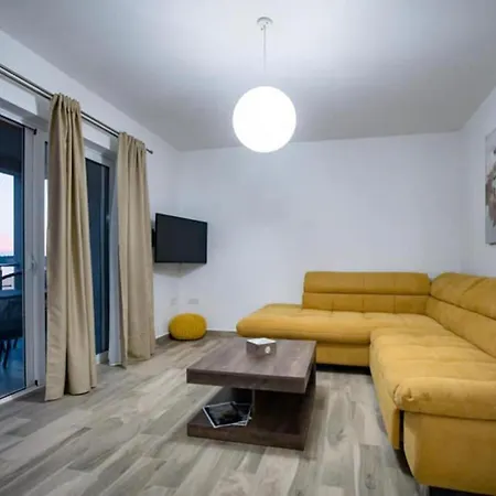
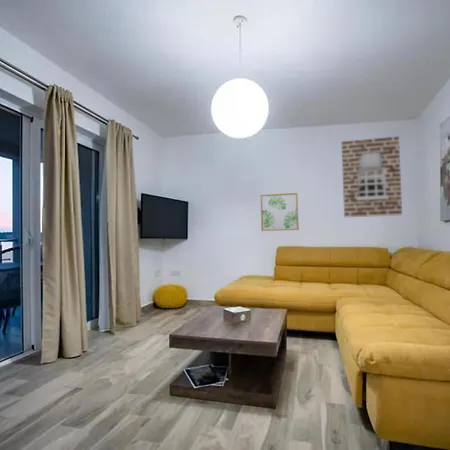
+ wall art [259,192,300,232]
+ decorative wall panel [341,136,403,218]
